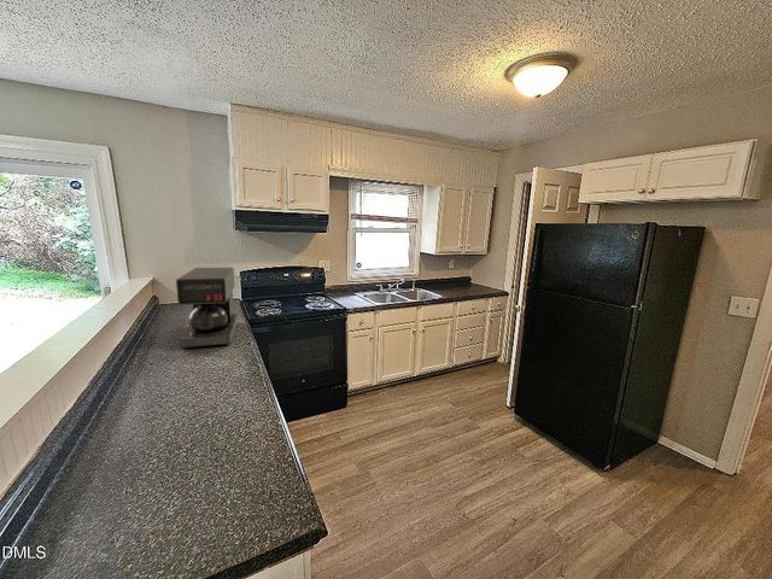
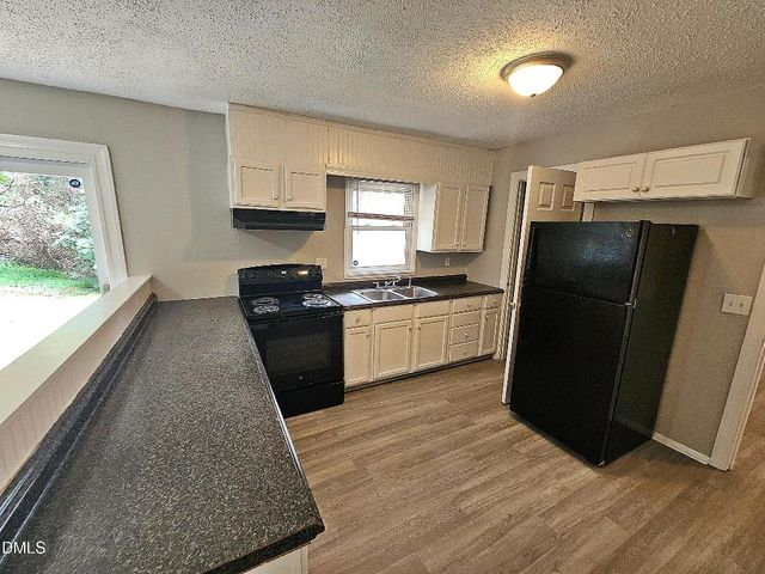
- coffee maker [175,267,239,350]
